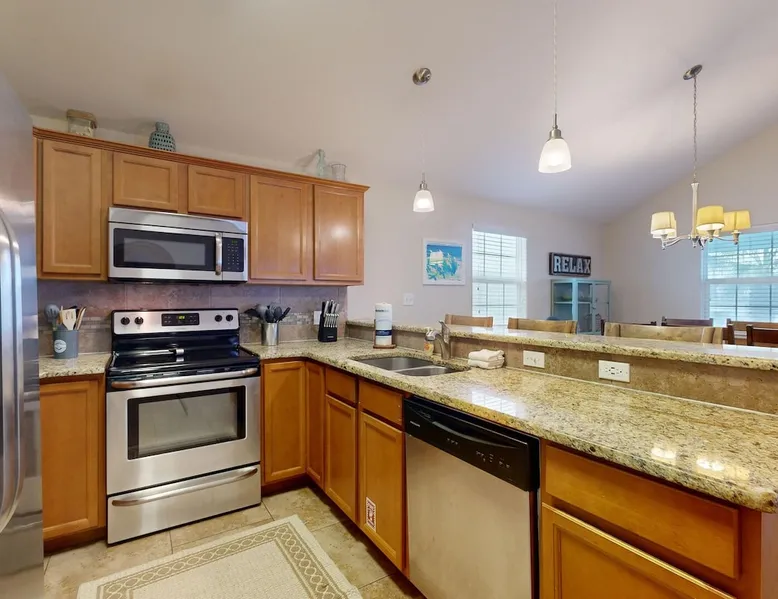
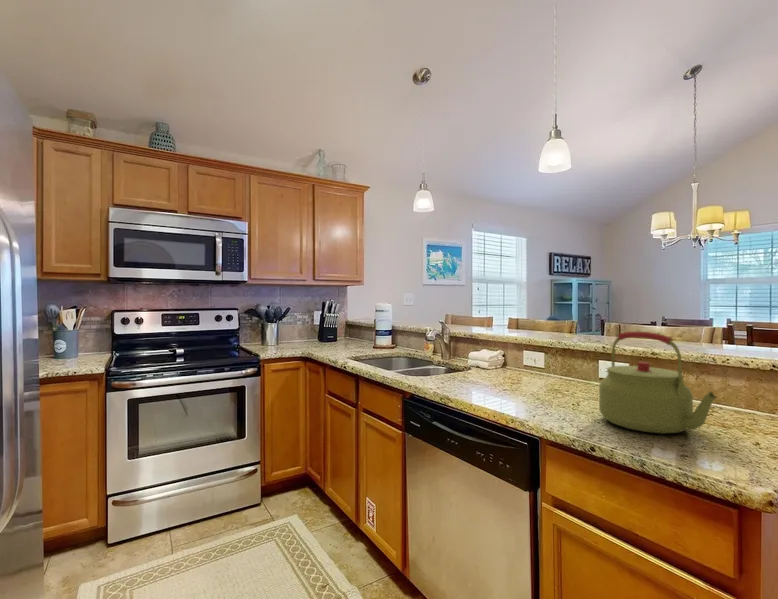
+ kettle [598,330,718,435]
